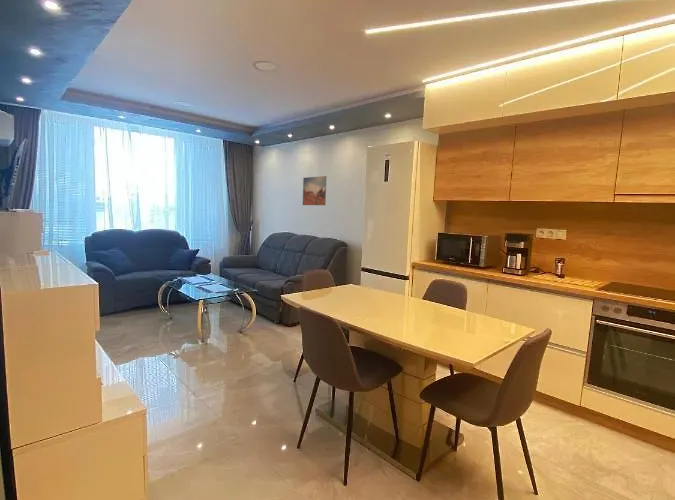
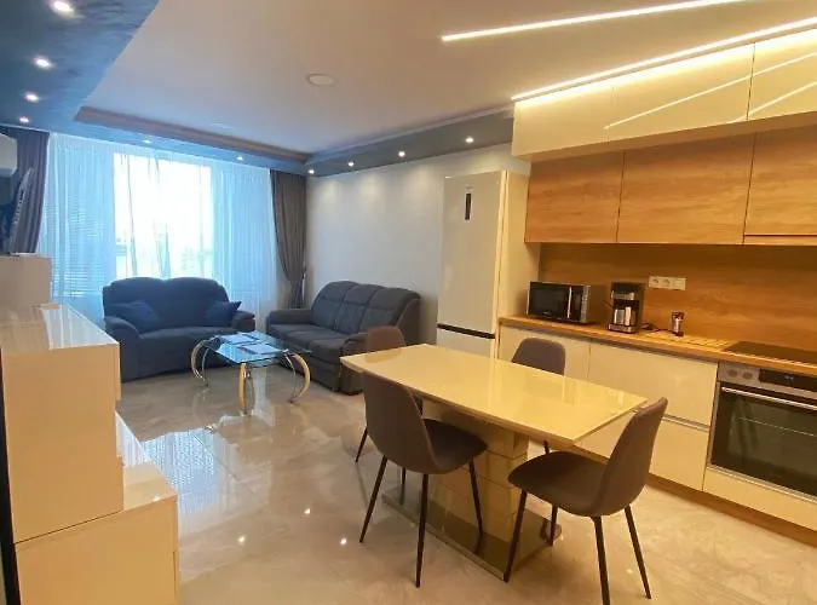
- wall art [302,175,328,206]
